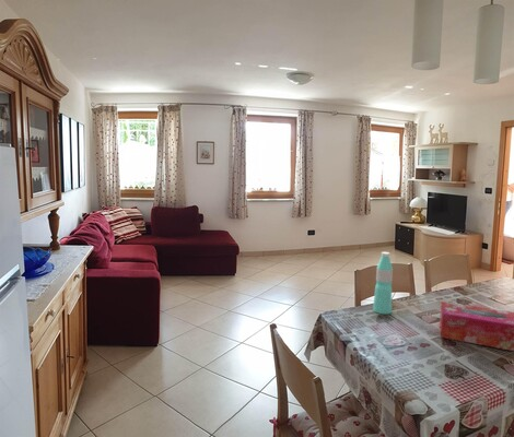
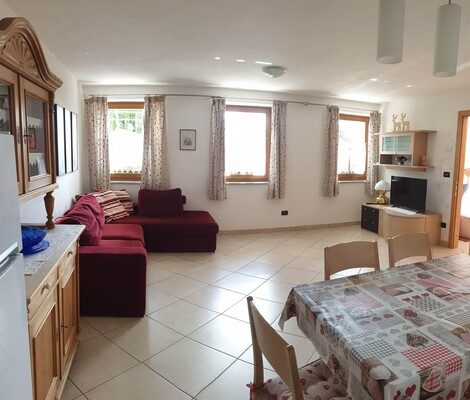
- water bottle [372,251,394,315]
- tissue box [439,300,514,352]
